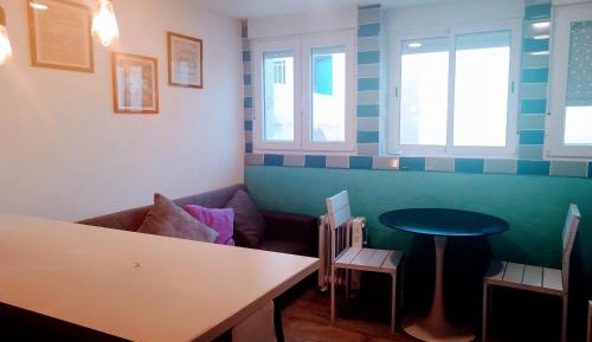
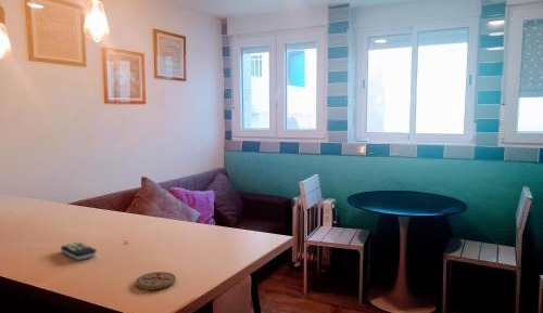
+ coaster [134,271,177,290]
+ remote control [60,240,98,261]
